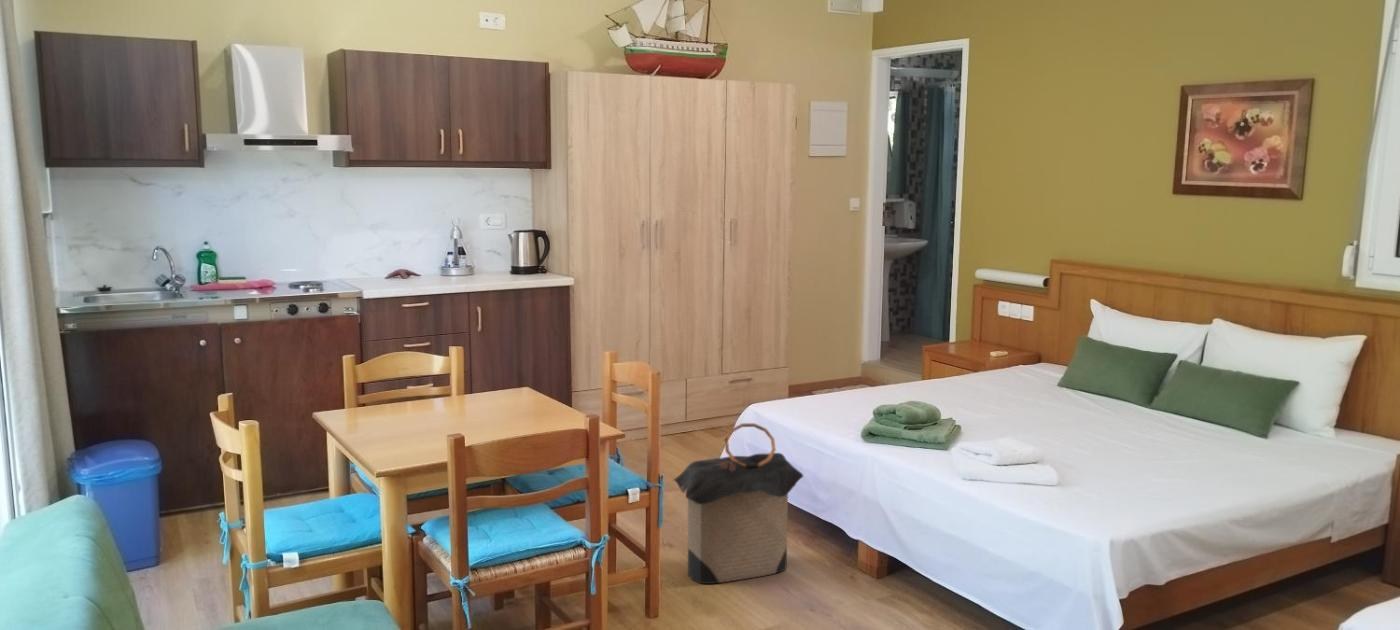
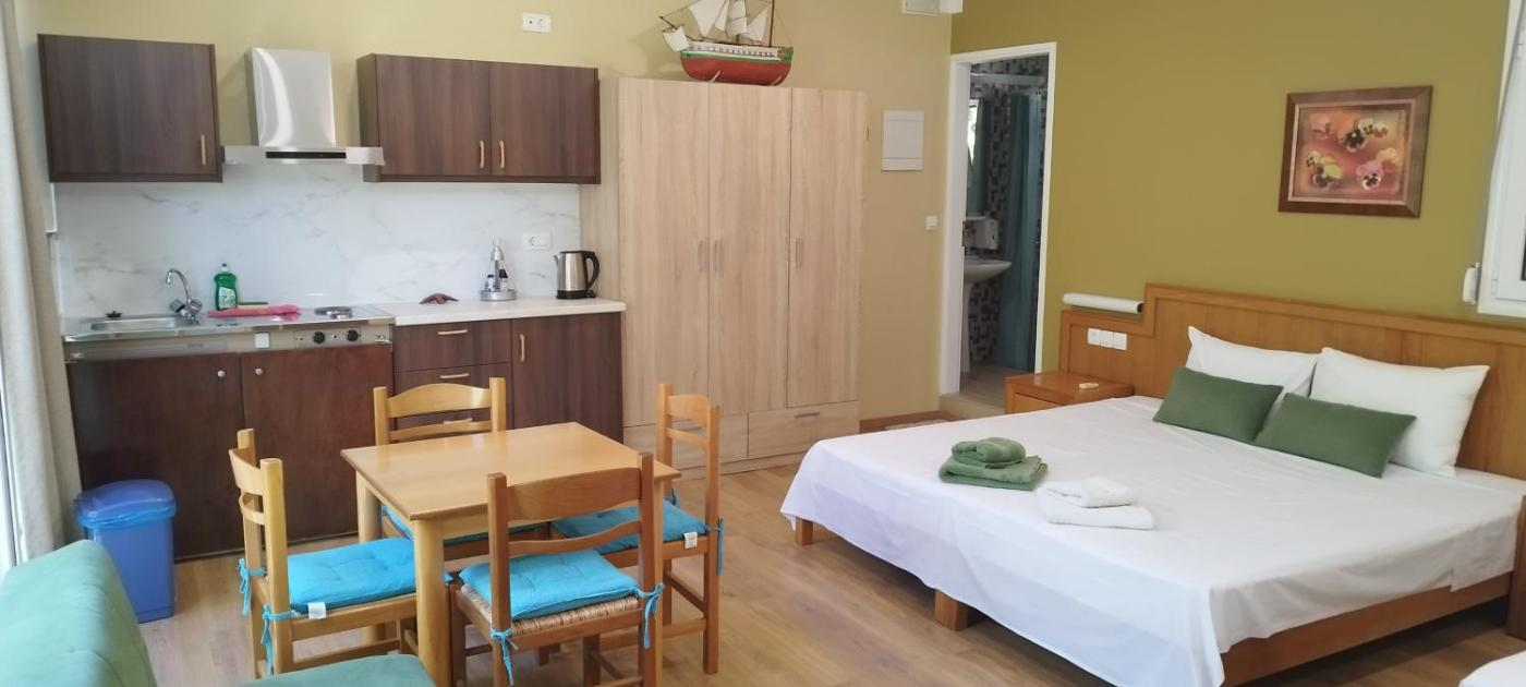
- laundry hamper [671,422,804,585]
